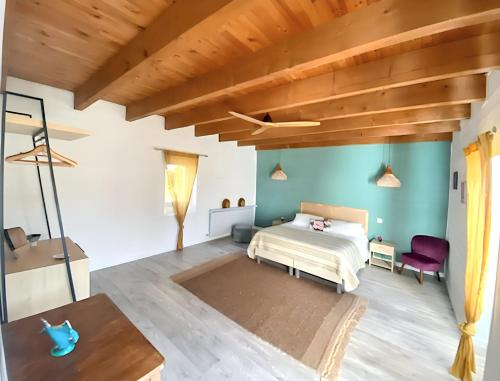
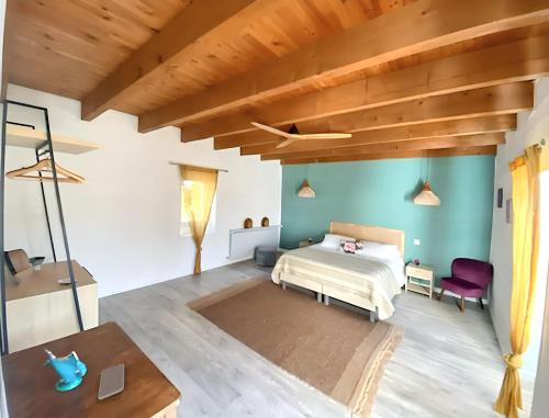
+ smartphone [98,363,125,400]
